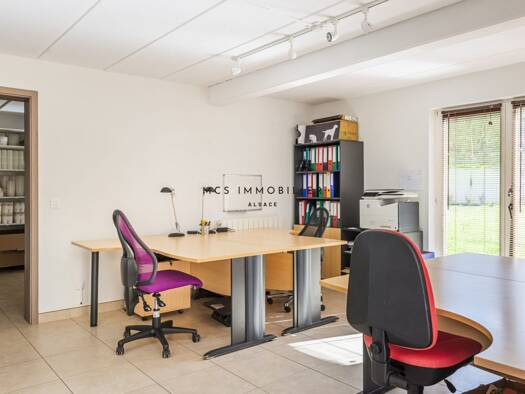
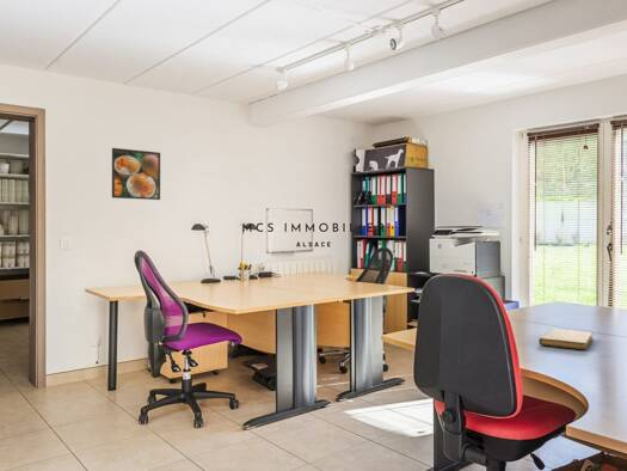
+ notebook [537,328,595,350]
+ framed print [111,147,161,201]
